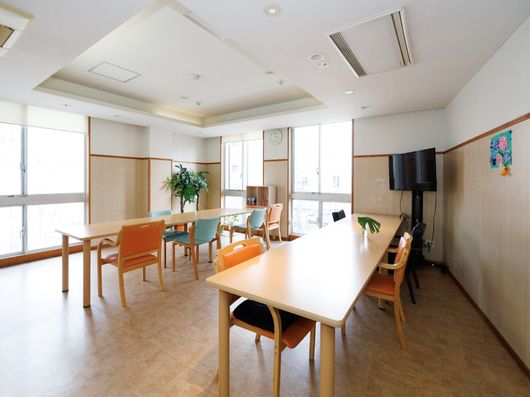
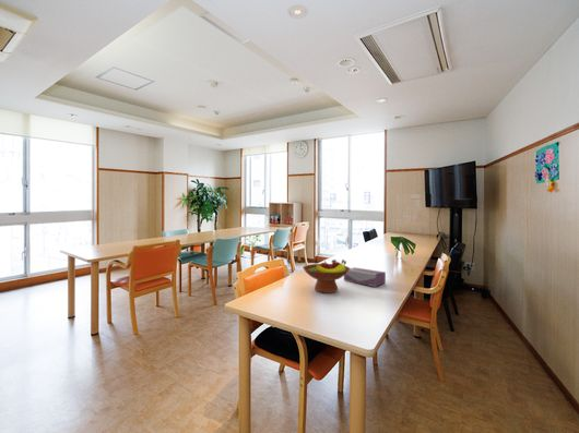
+ fruit bowl [302,258,351,293]
+ tissue box [343,266,387,288]
